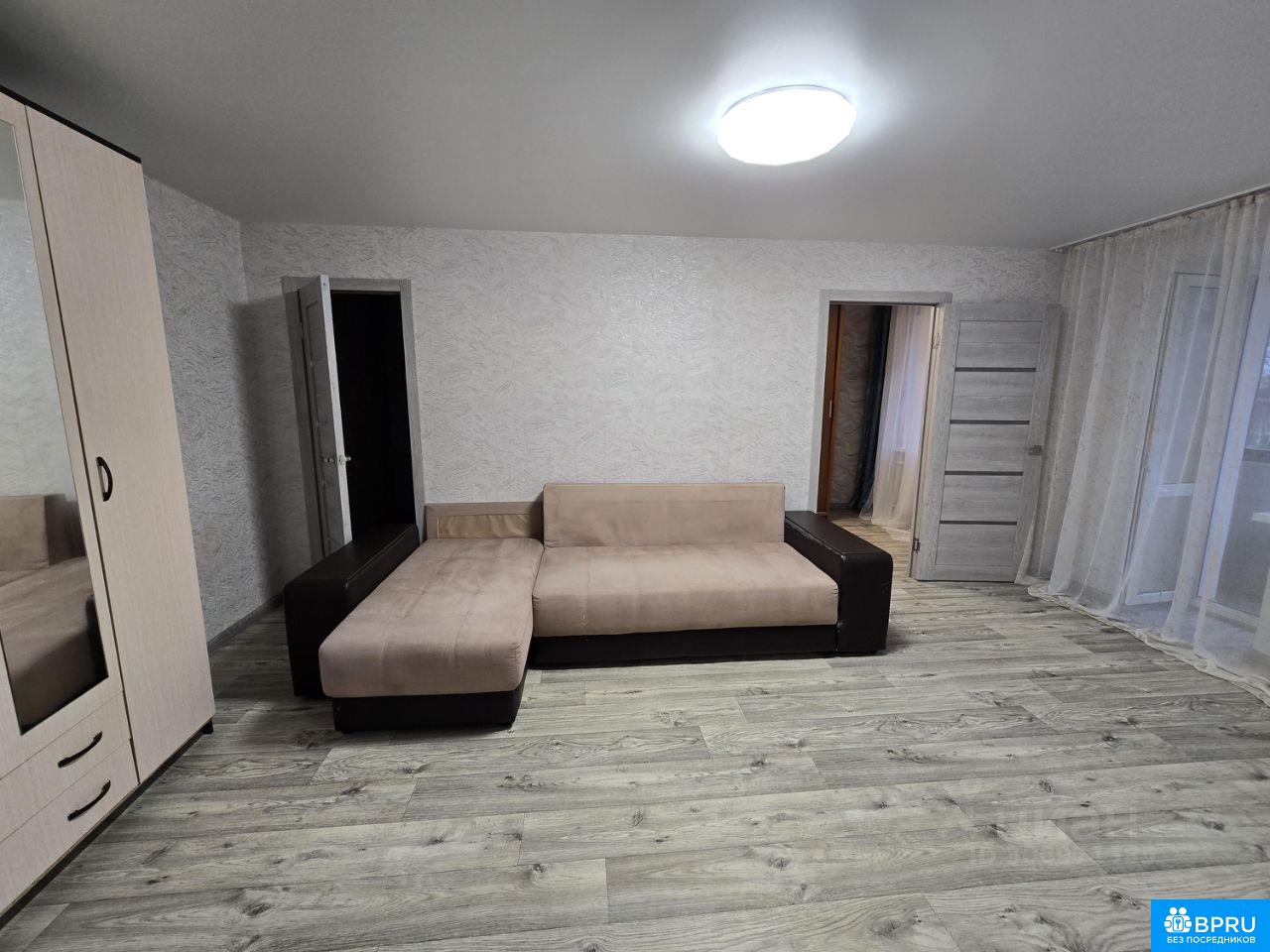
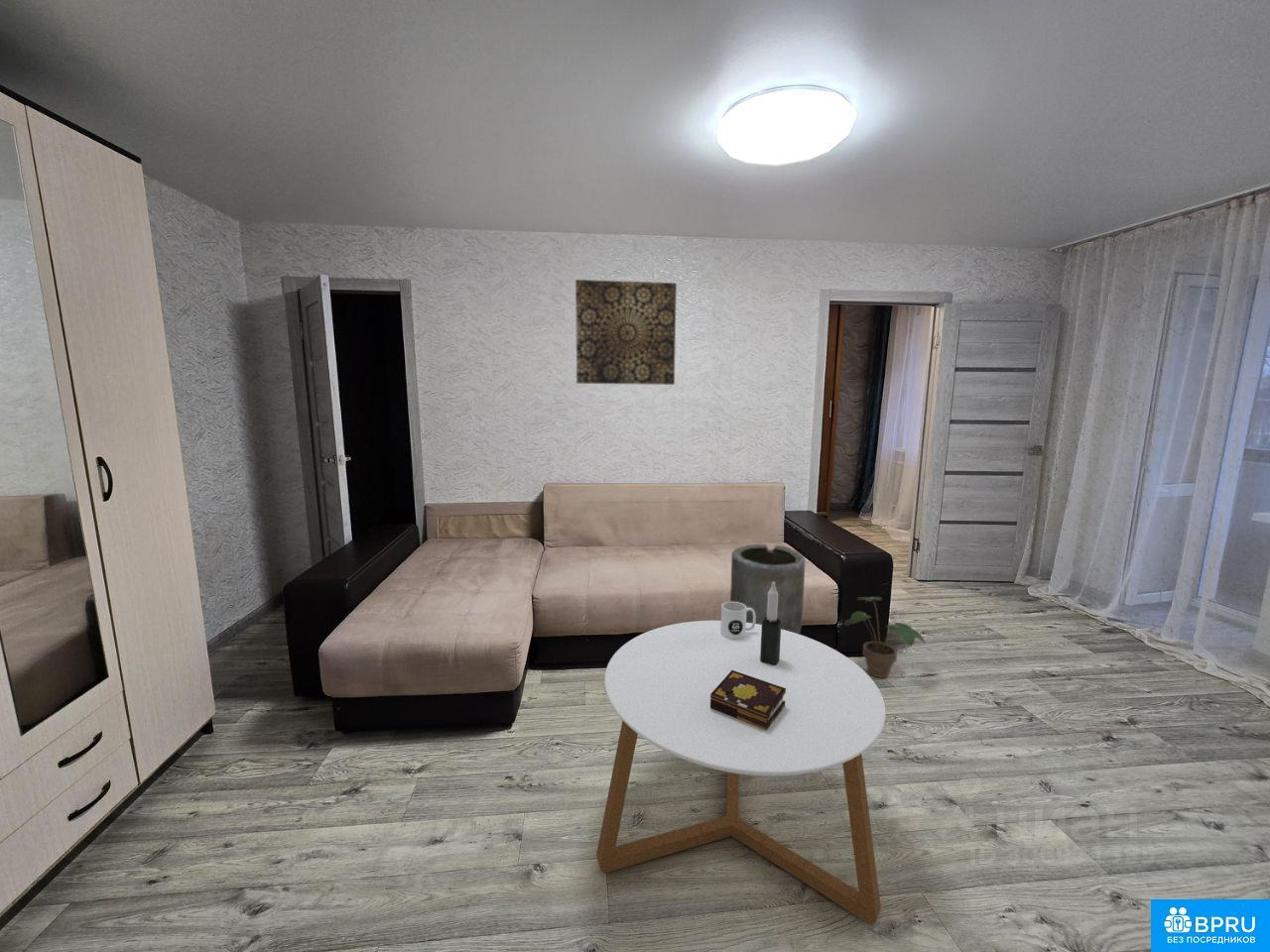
+ mug [720,601,756,640]
+ book [710,670,786,731]
+ wall art [574,279,678,386]
+ potted plant [843,596,927,679]
+ candle [760,582,782,665]
+ coffee table [595,620,886,925]
+ vase [729,543,807,635]
